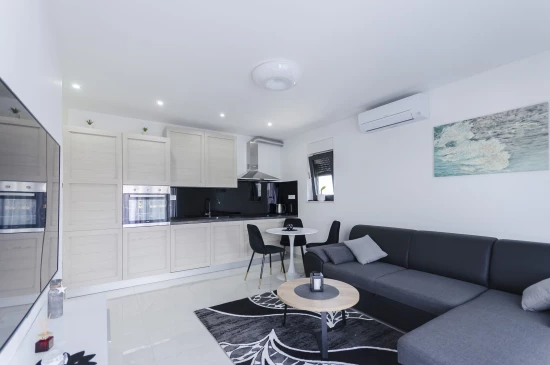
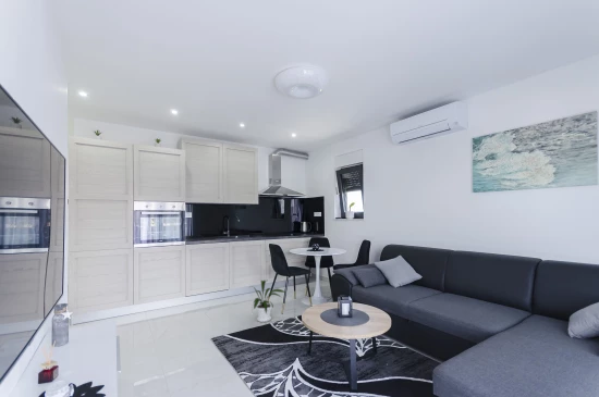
+ house plant [249,278,286,323]
